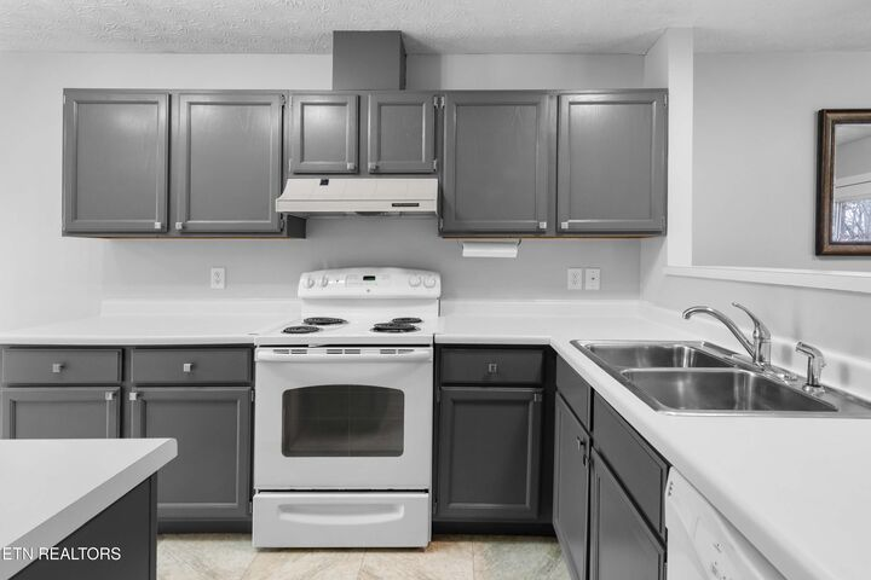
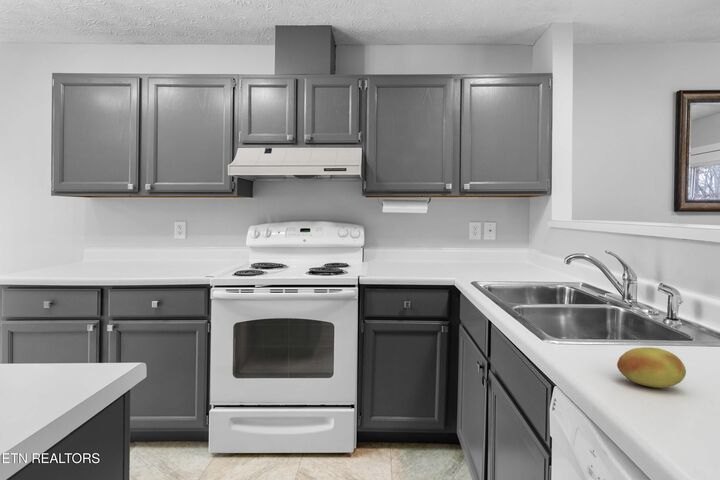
+ fruit [616,346,687,389]
